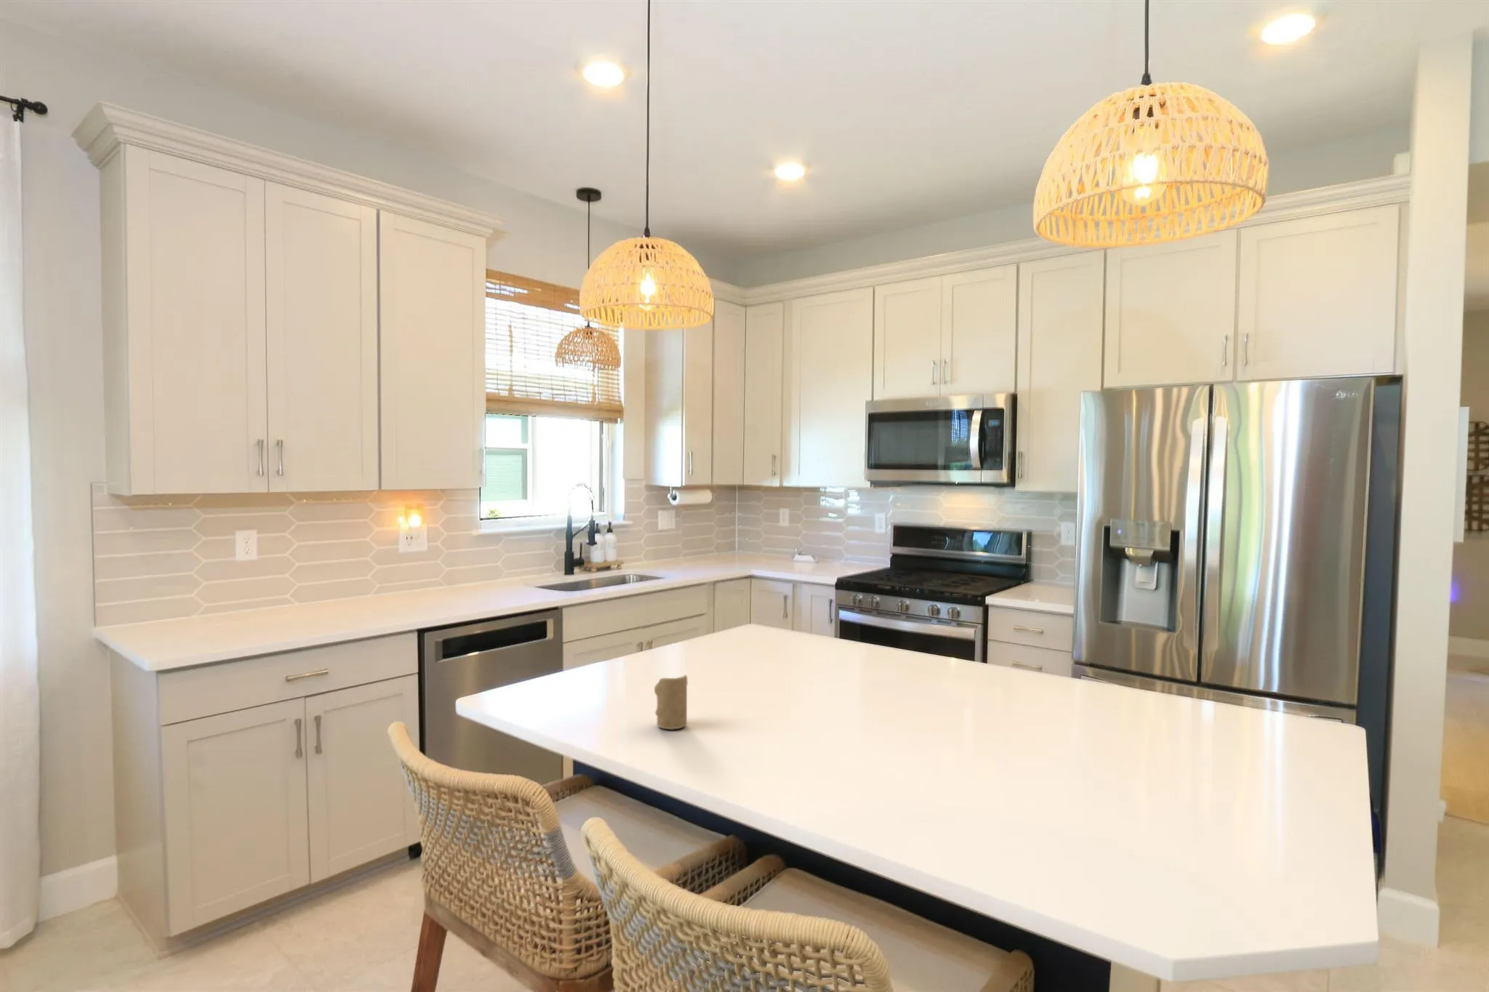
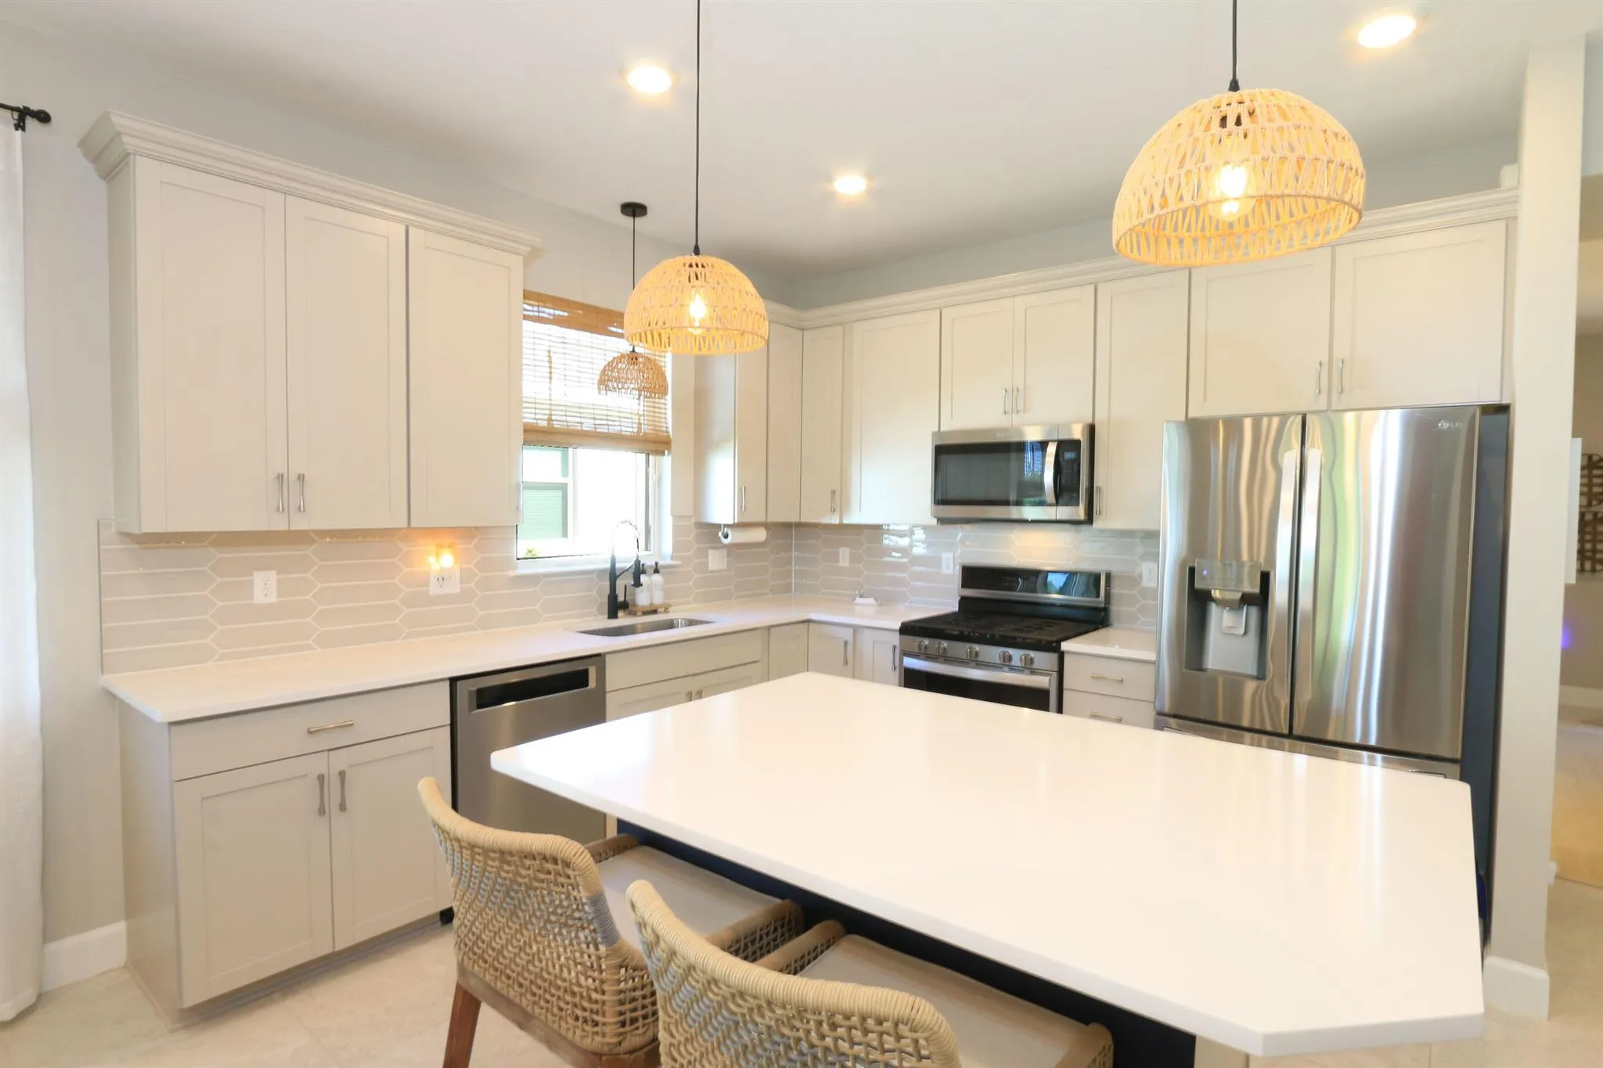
- candle [653,674,689,731]
